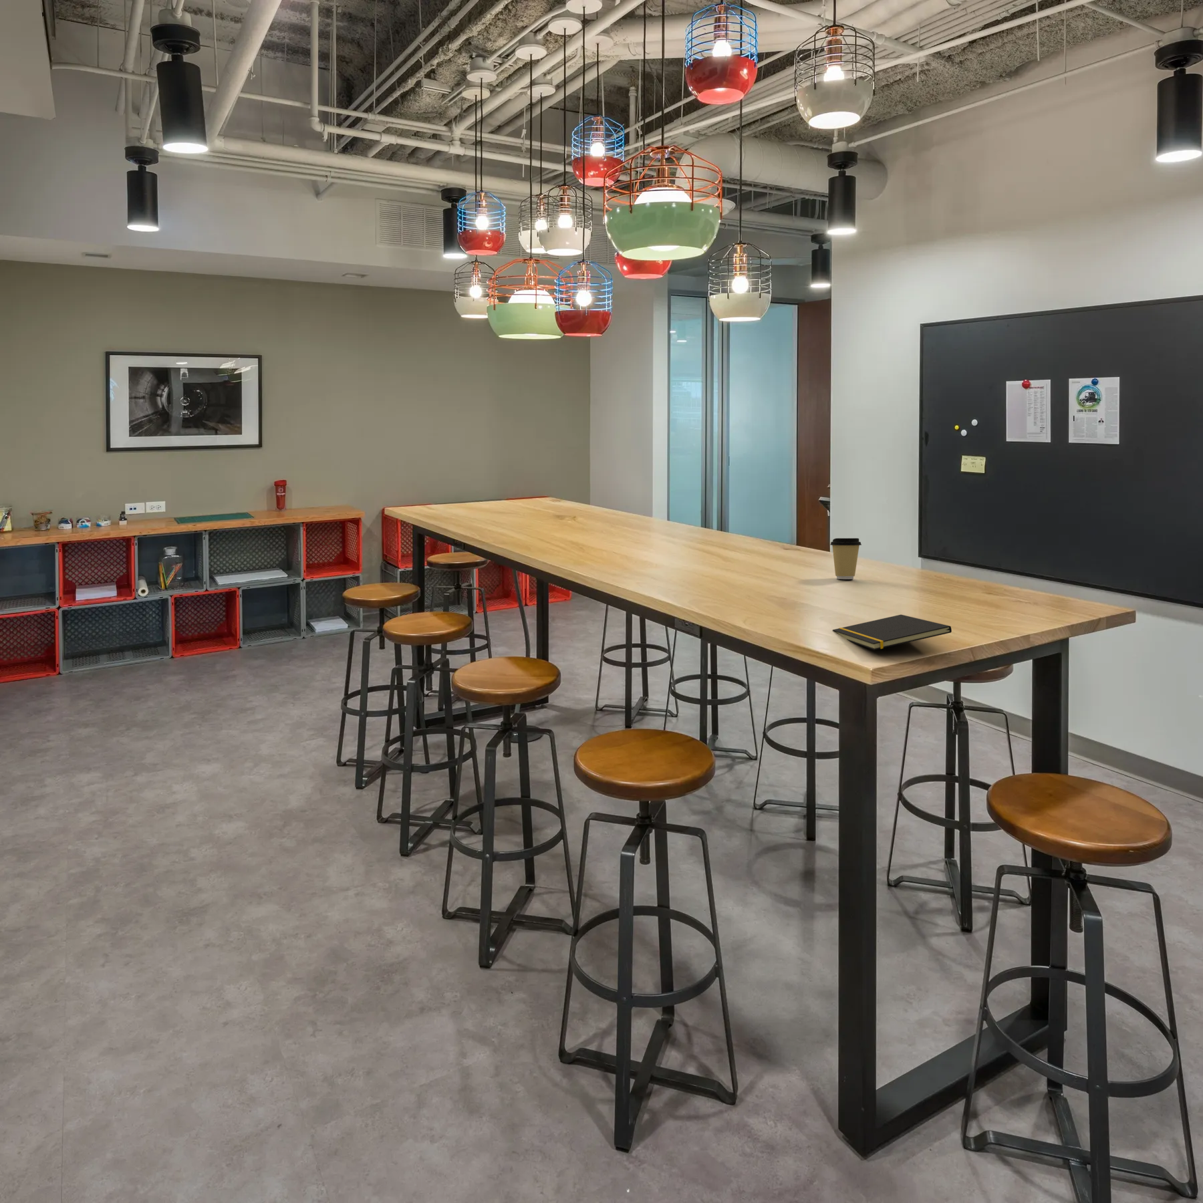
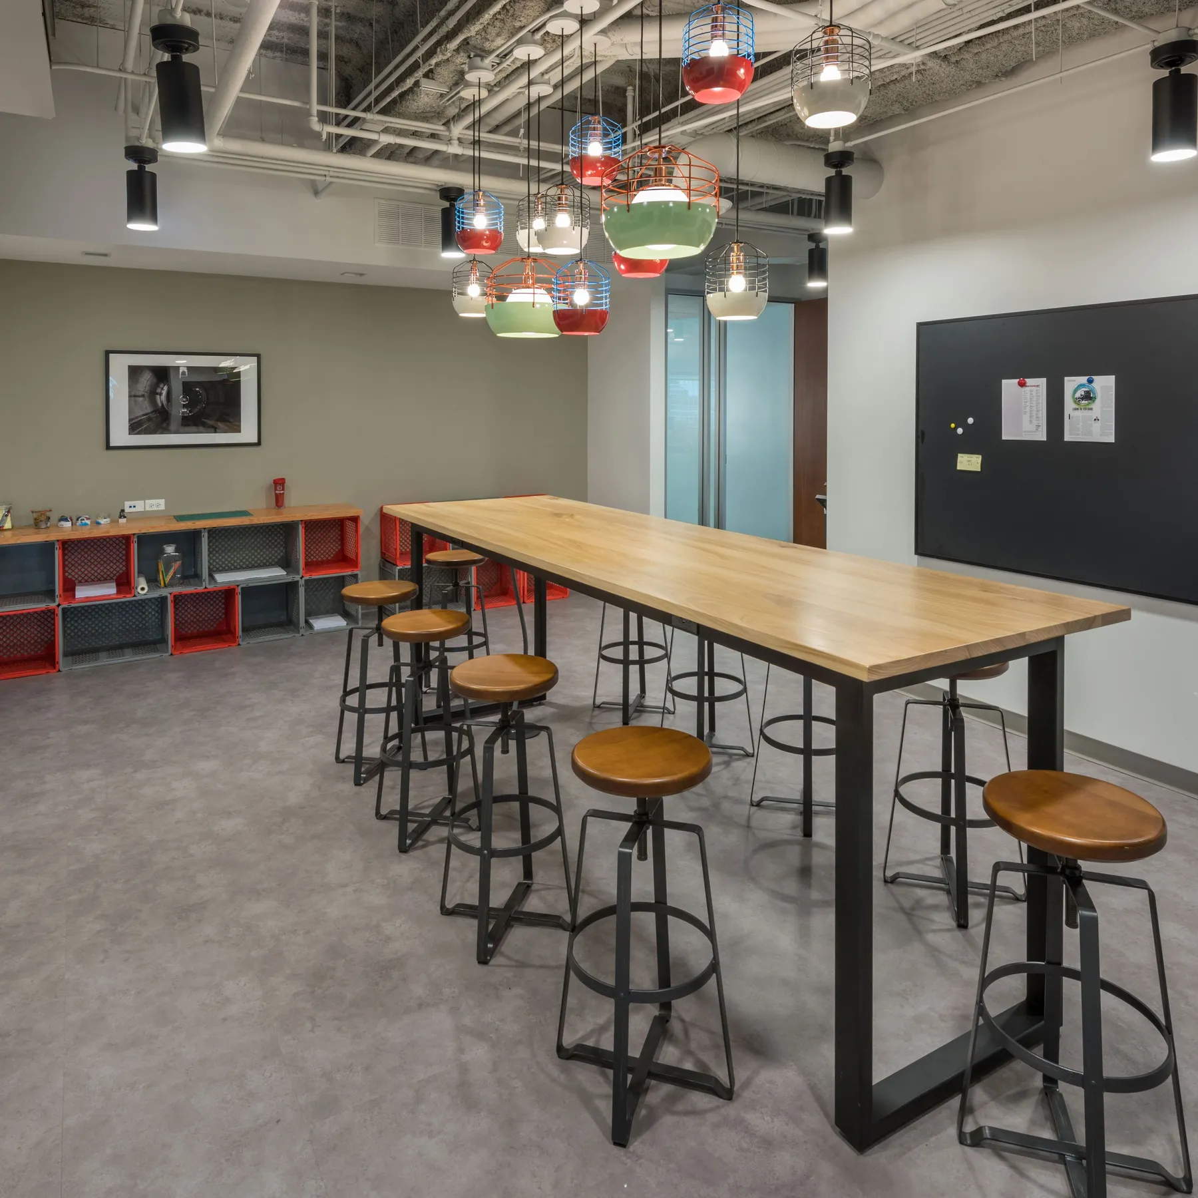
- notepad [832,615,953,650]
- coffee cup [830,538,863,581]
